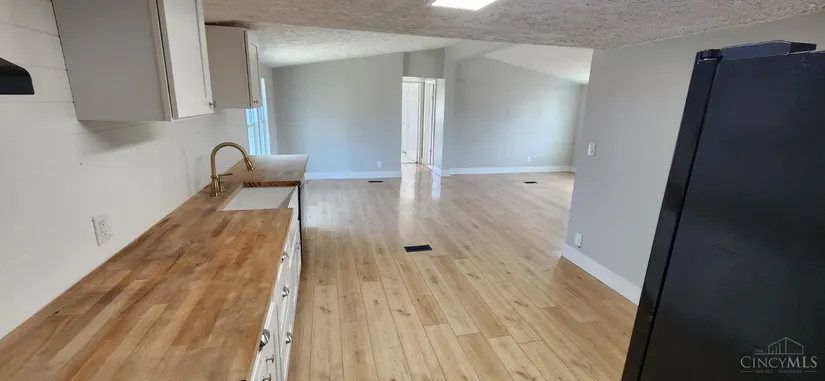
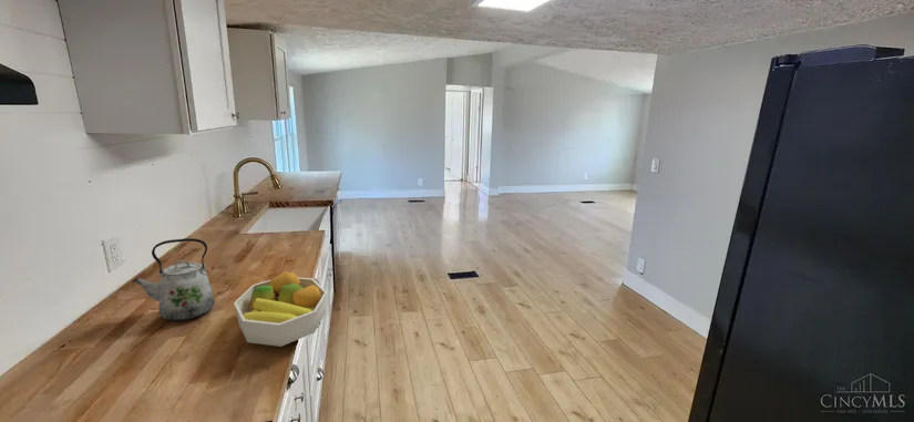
+ fruit bowl [233,270,328,348]
+ kettle [131,237,215,322]
